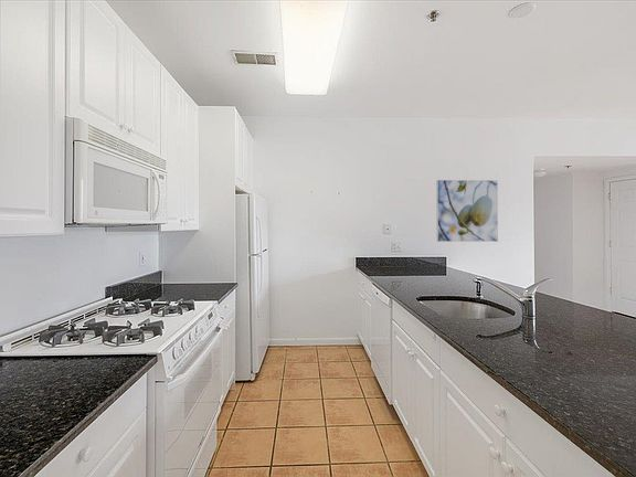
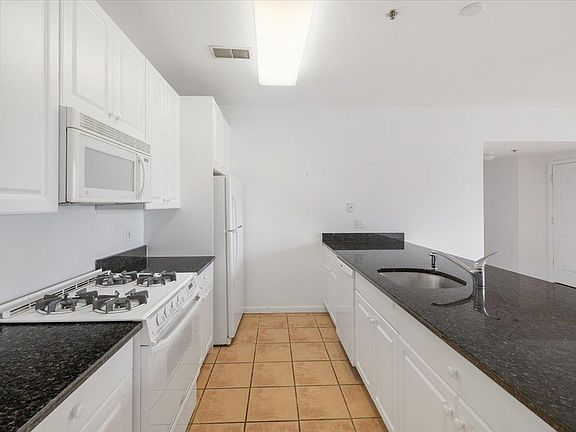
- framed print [435,179,499,243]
